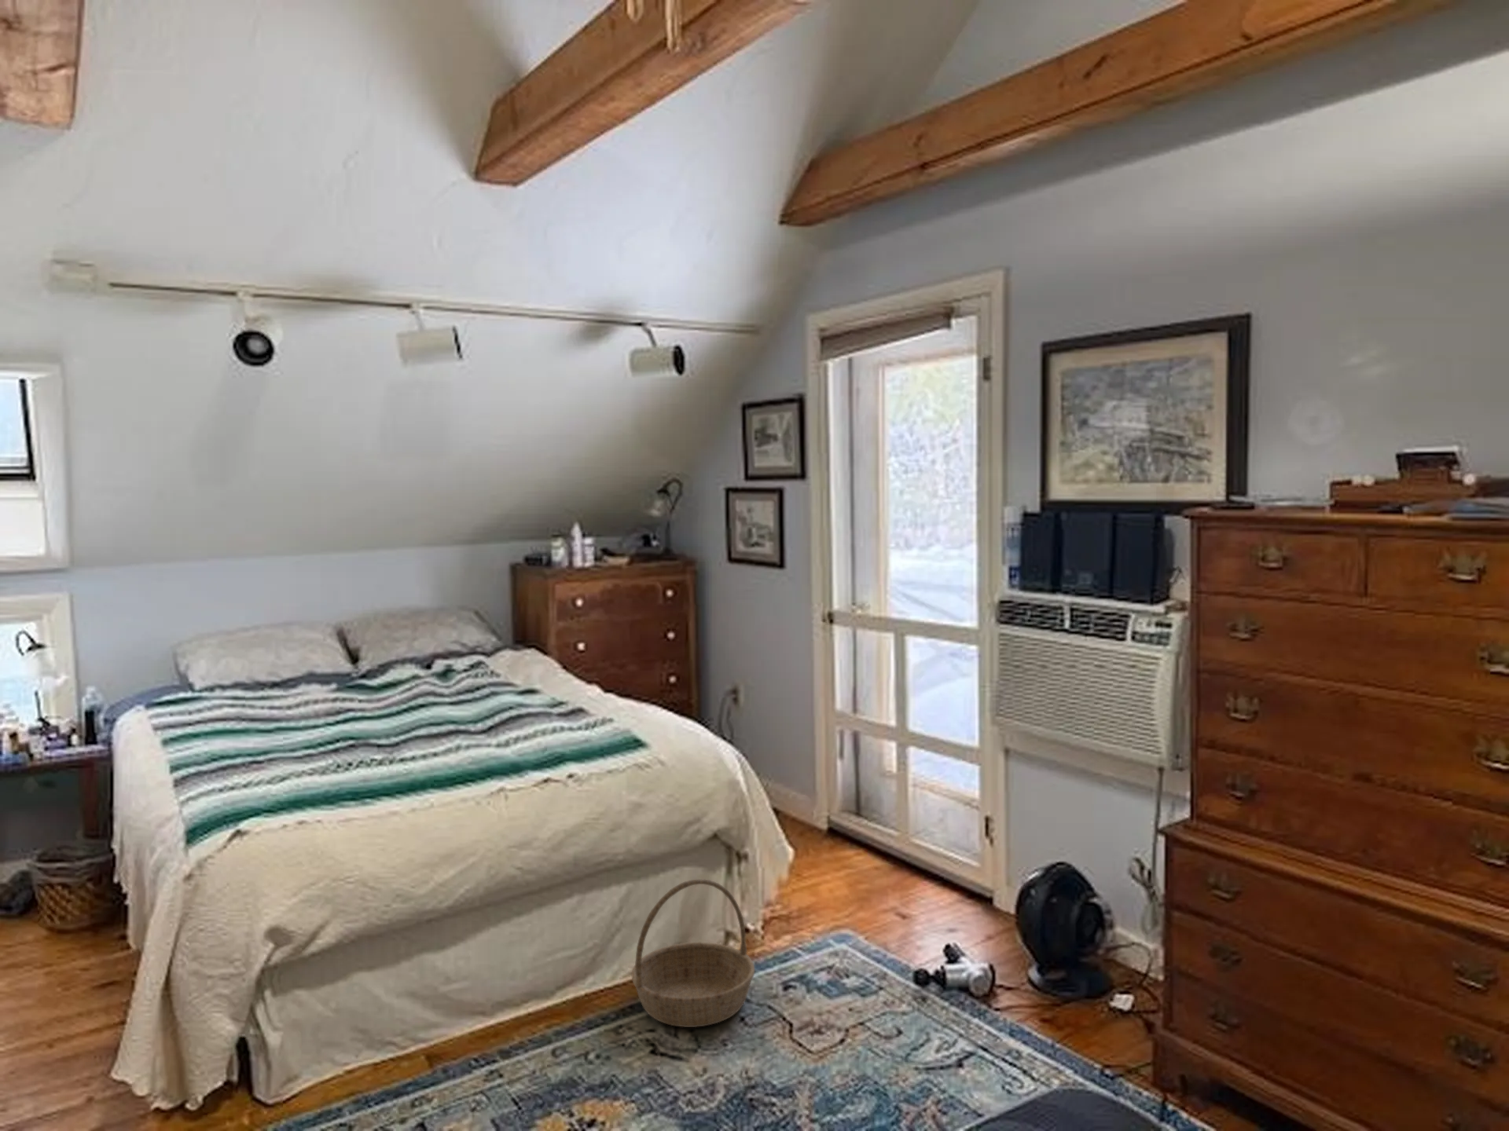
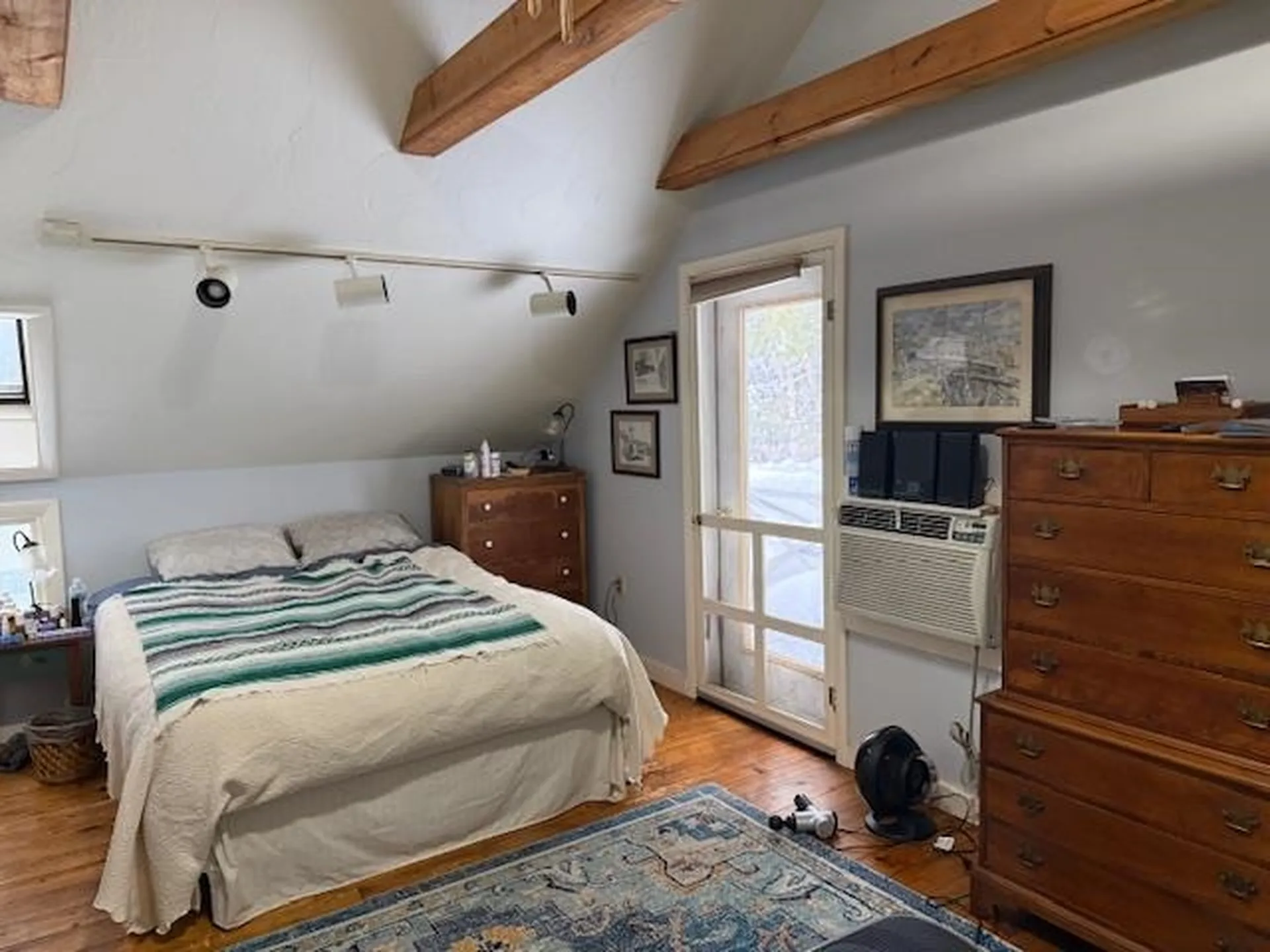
- basket [631,878,756,1028]
